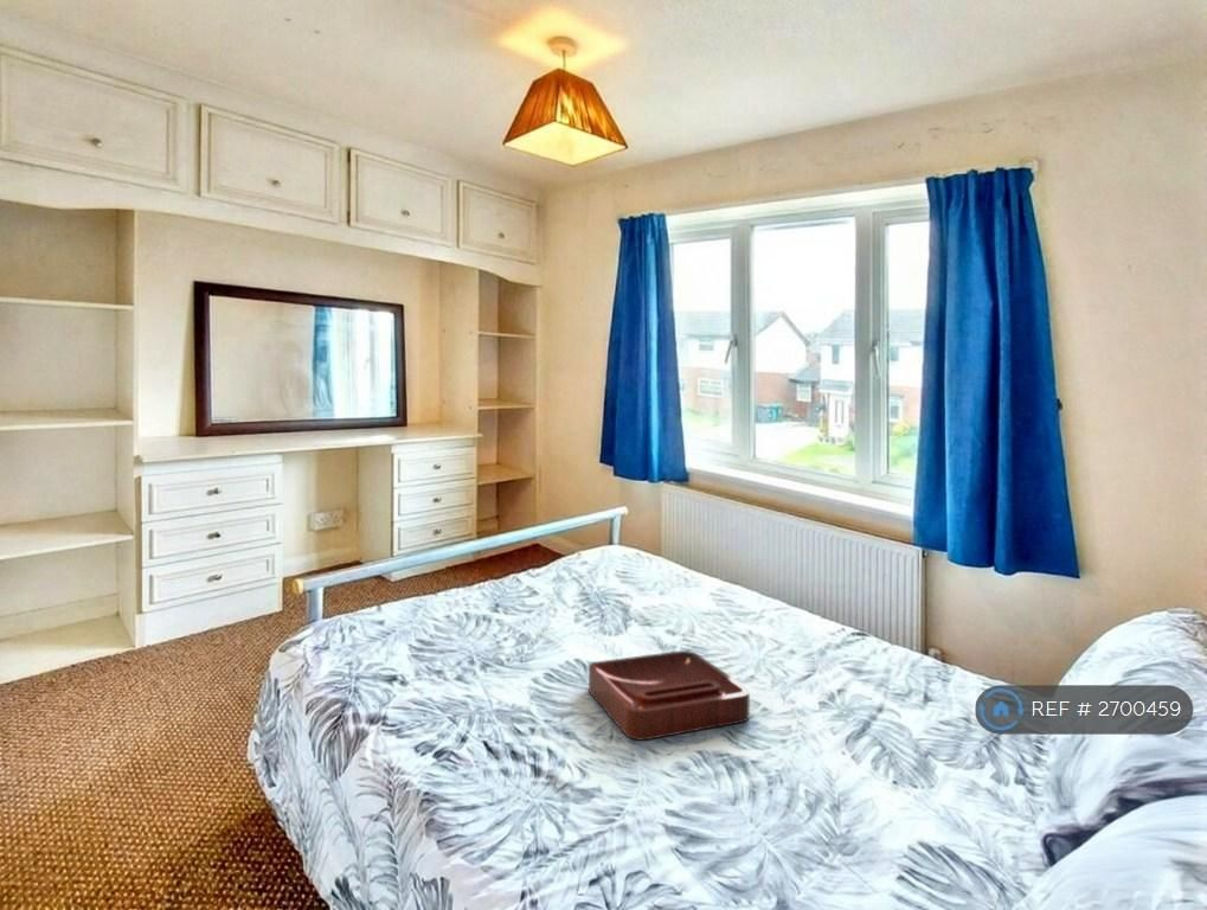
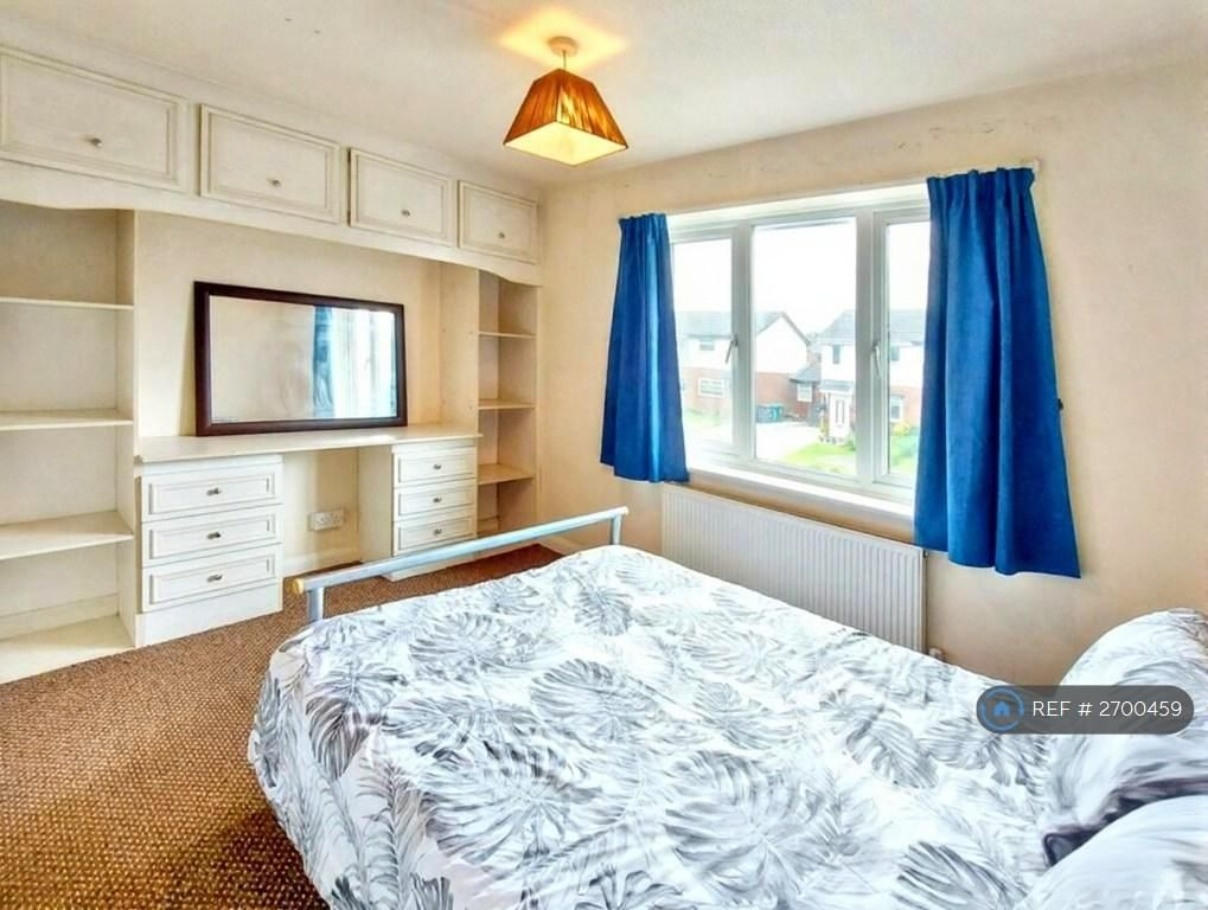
- decorative tray [588,649,751,742]
